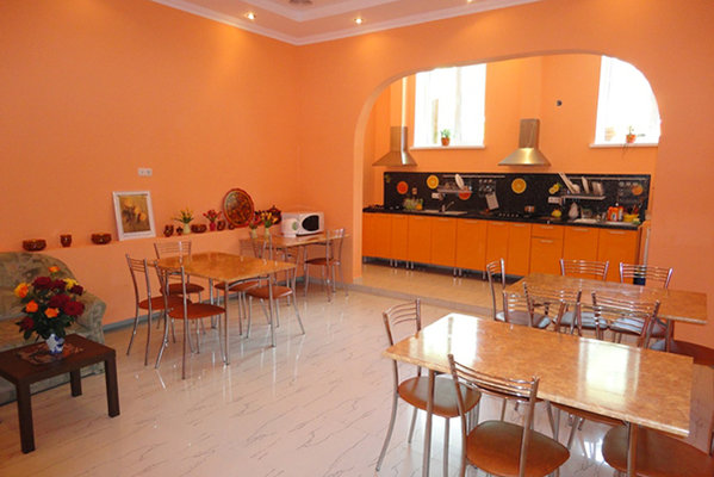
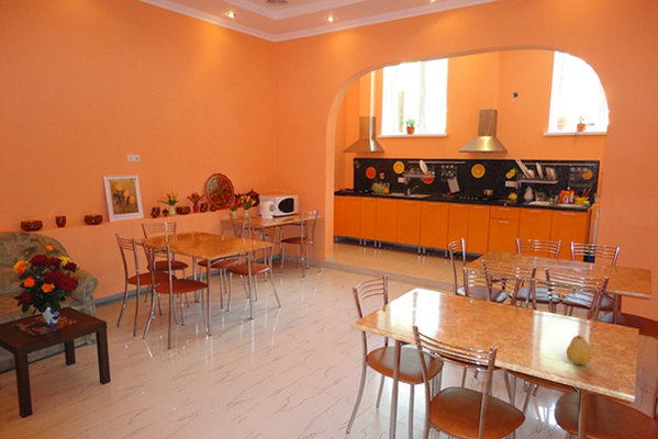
+ fruit [565,334,593,367]
